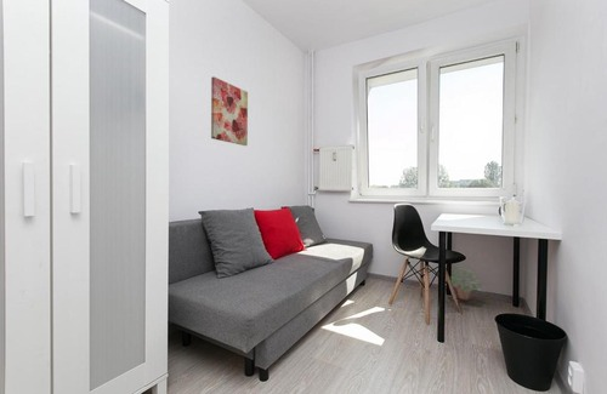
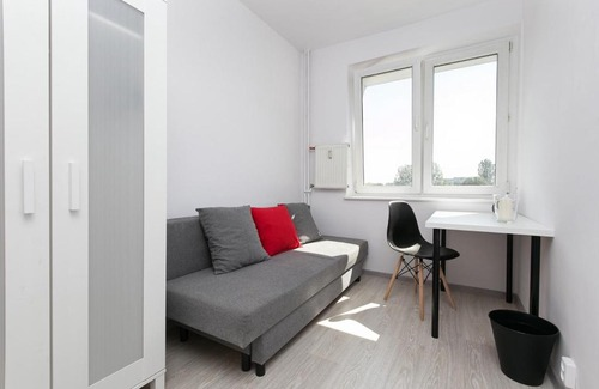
- wall art [210,75,249,147]
- potted plant [449,263,487,302]
